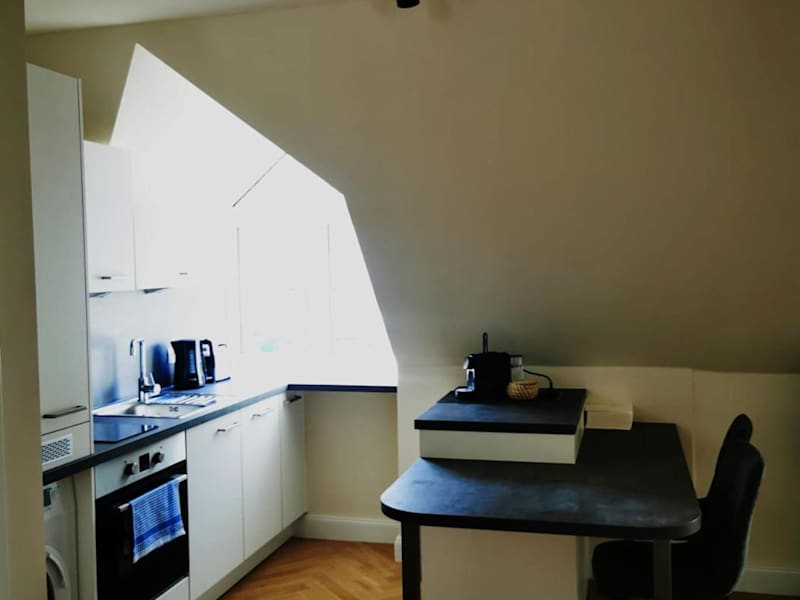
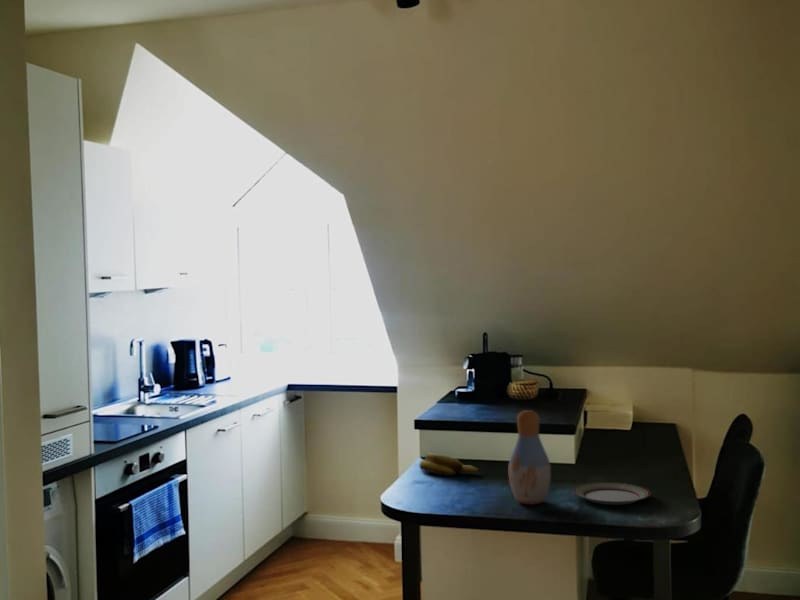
+ banana [418,452,479,477]
+ vase [508,409,552,506]
+ plate [572,481,652,506]
